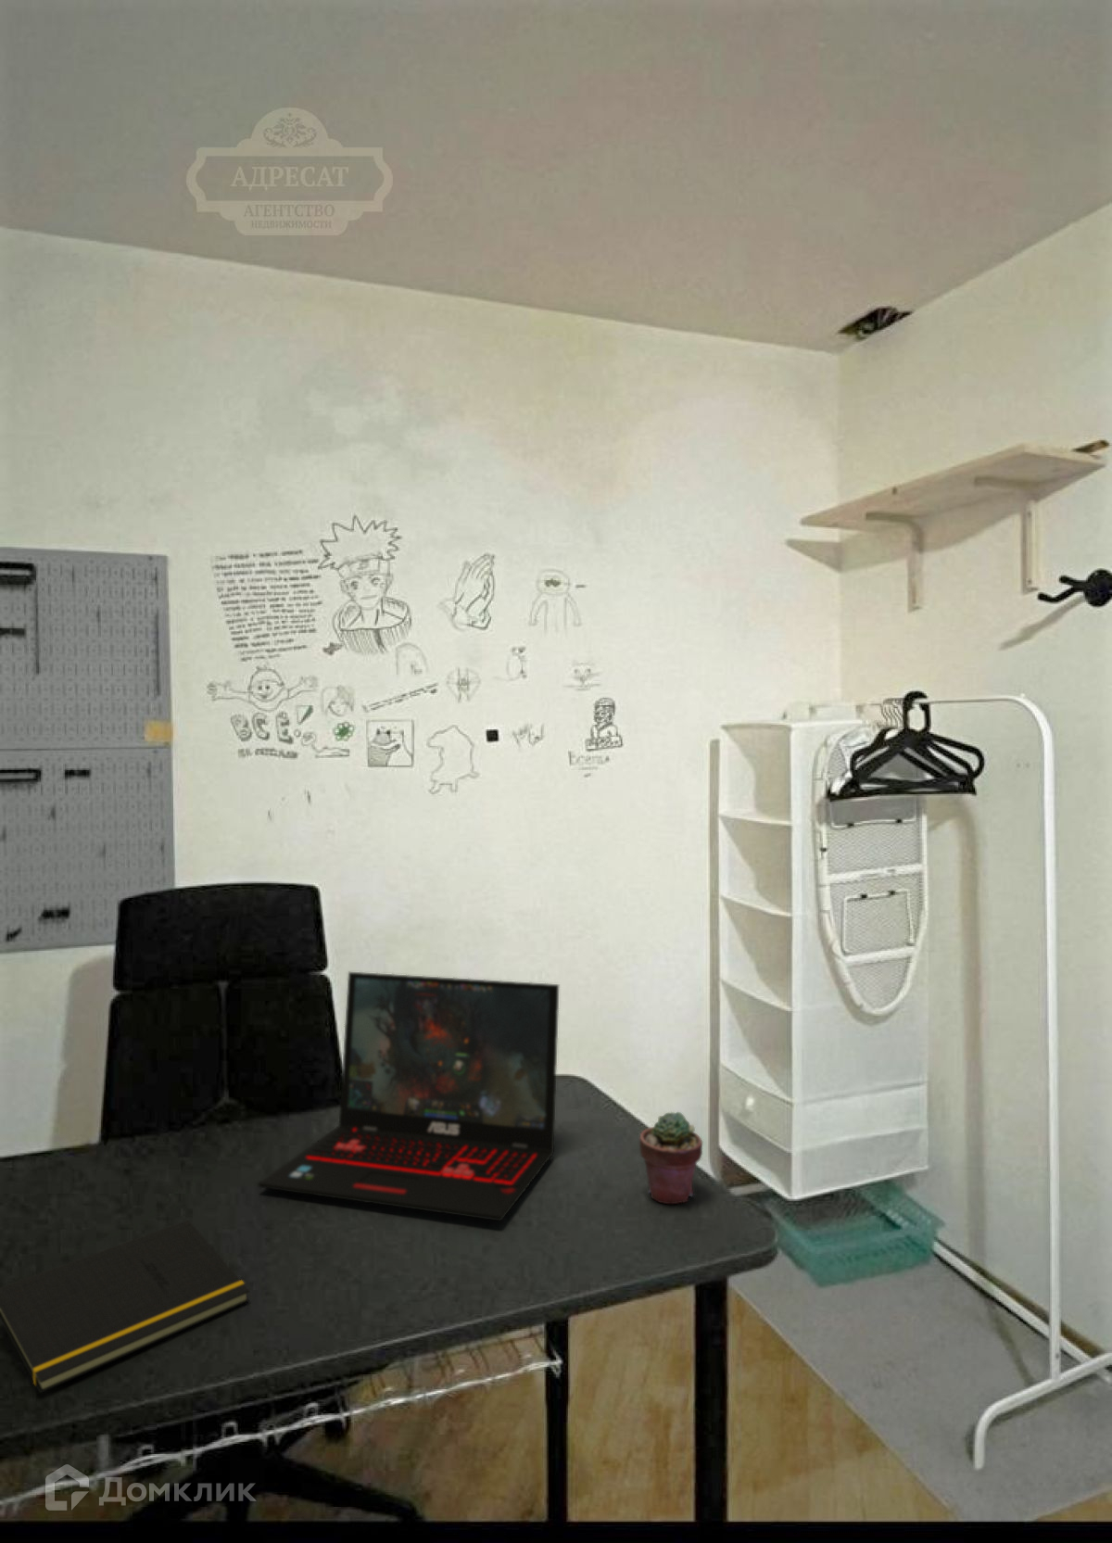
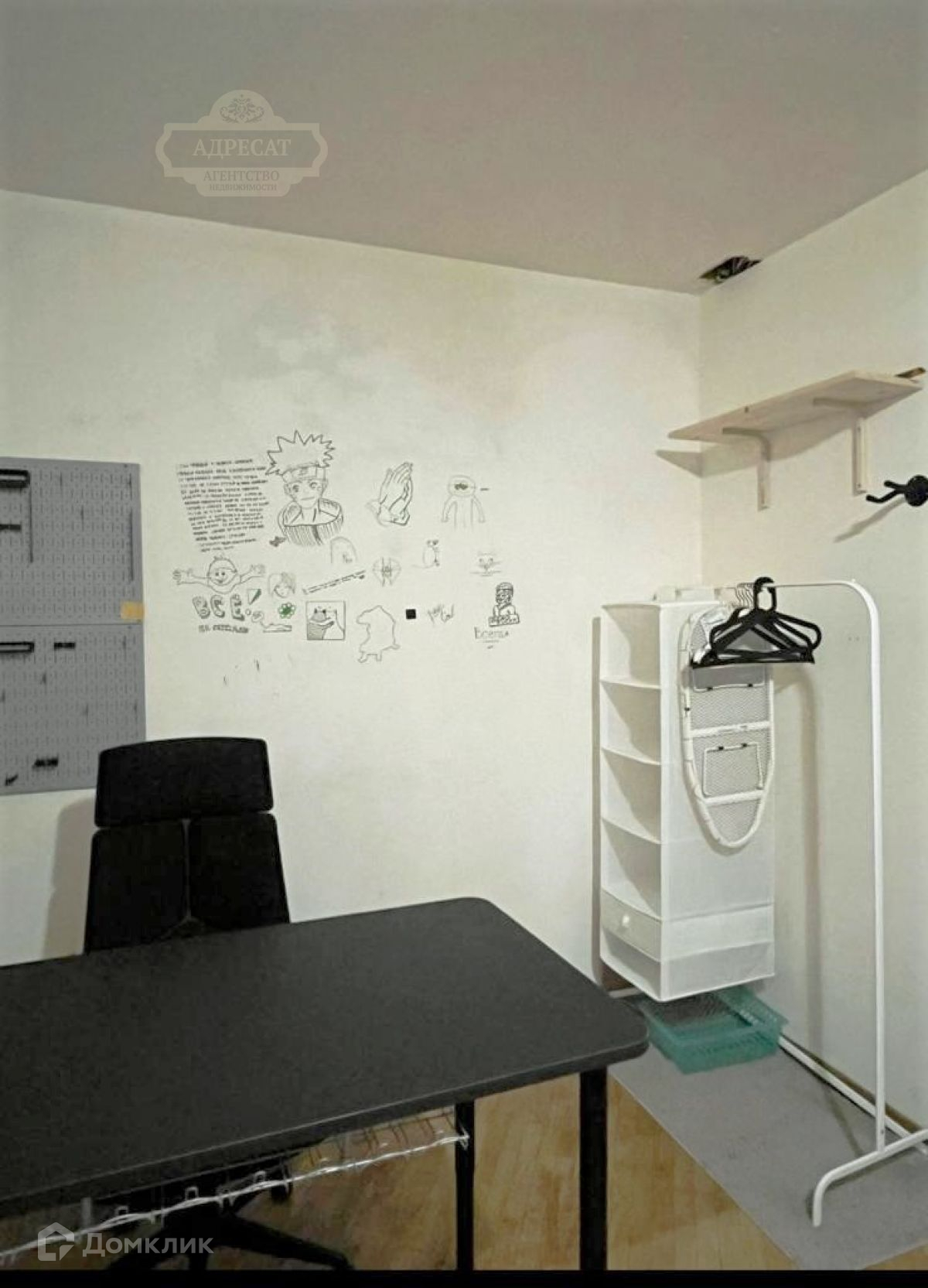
- laptop [258,972,560,1222]
- potted succulent [639,1112,703,1205]
- notepad [0,1218,250,1393]
